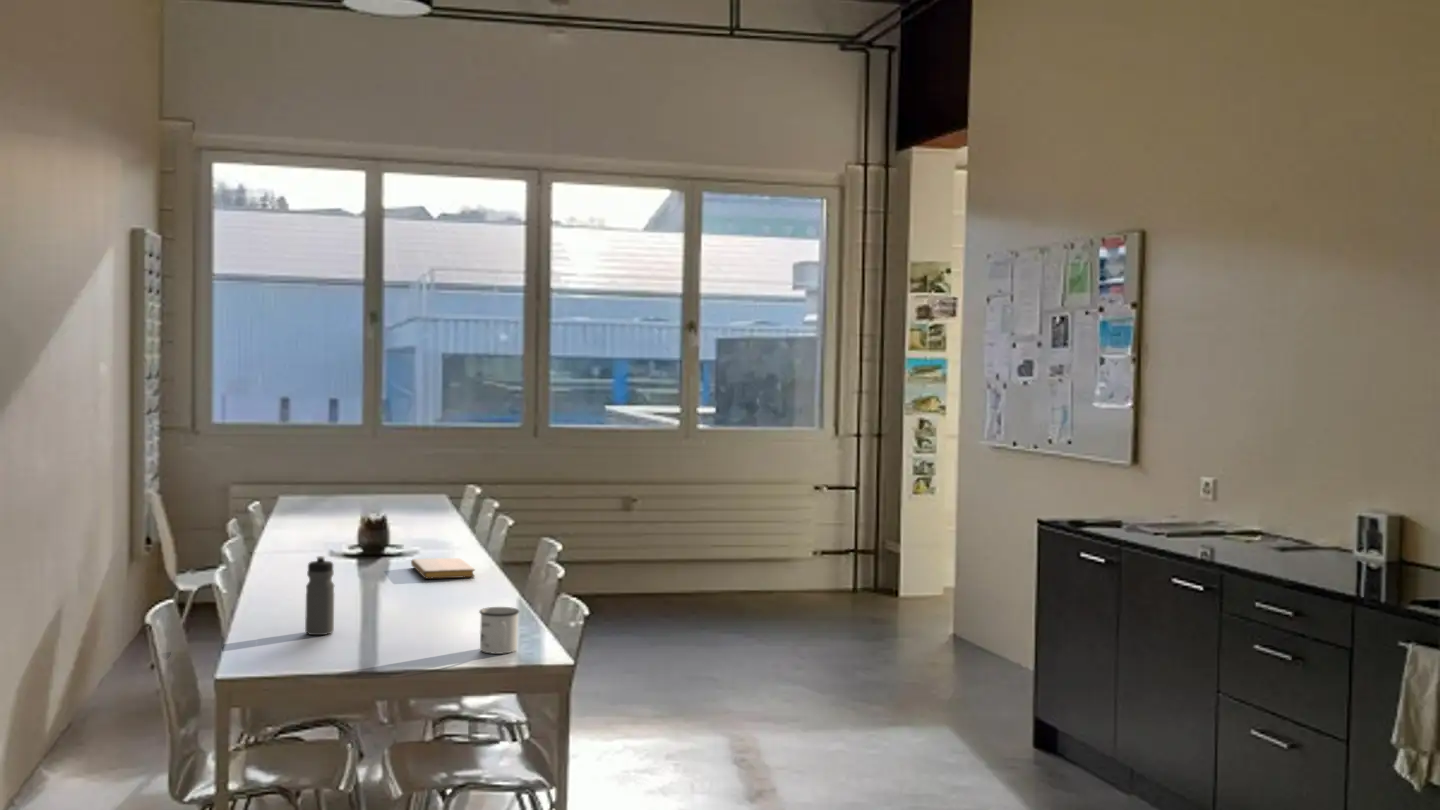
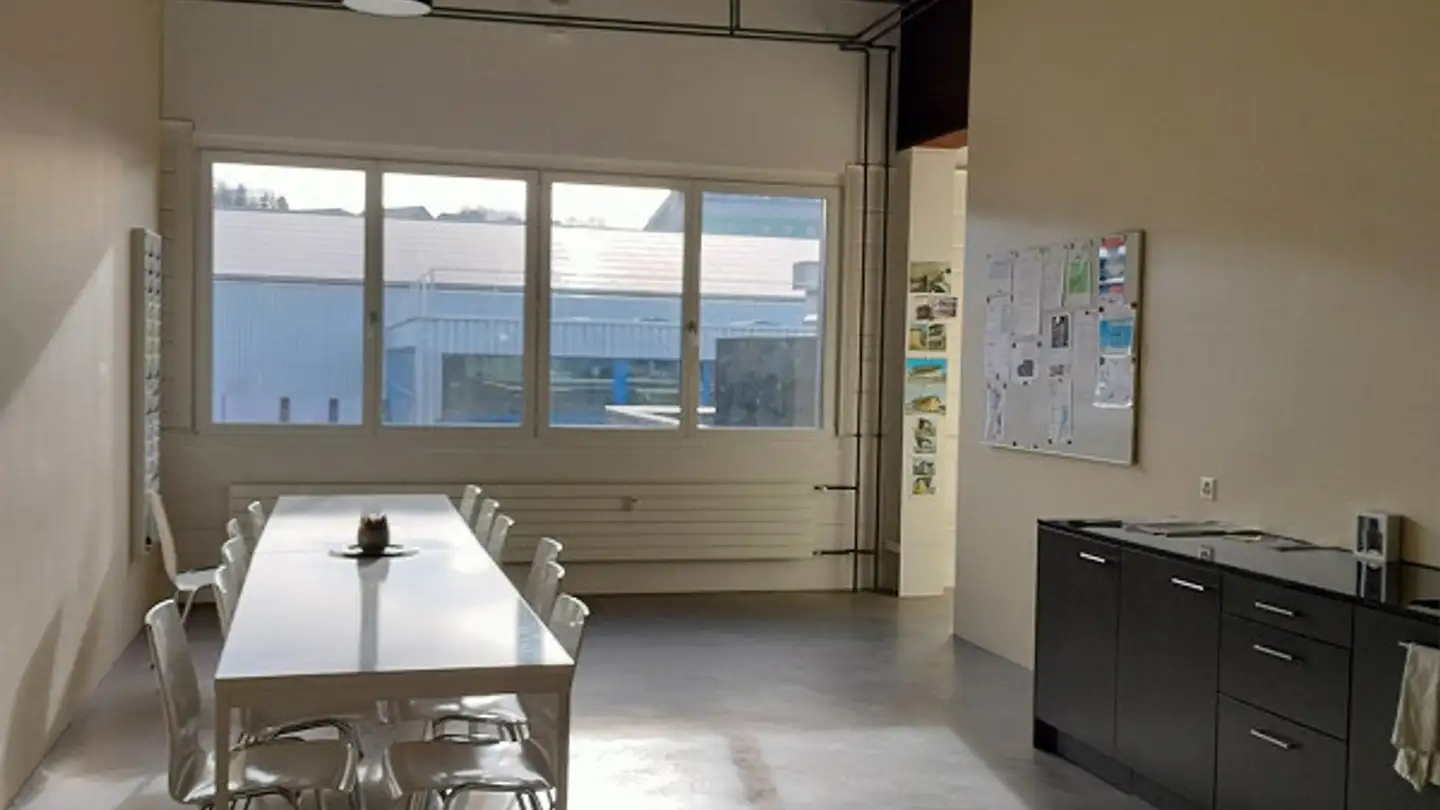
- notebook [410,557,476,580]
- water bottle [304,555,335,636]
- mug [478,606,520,655]
